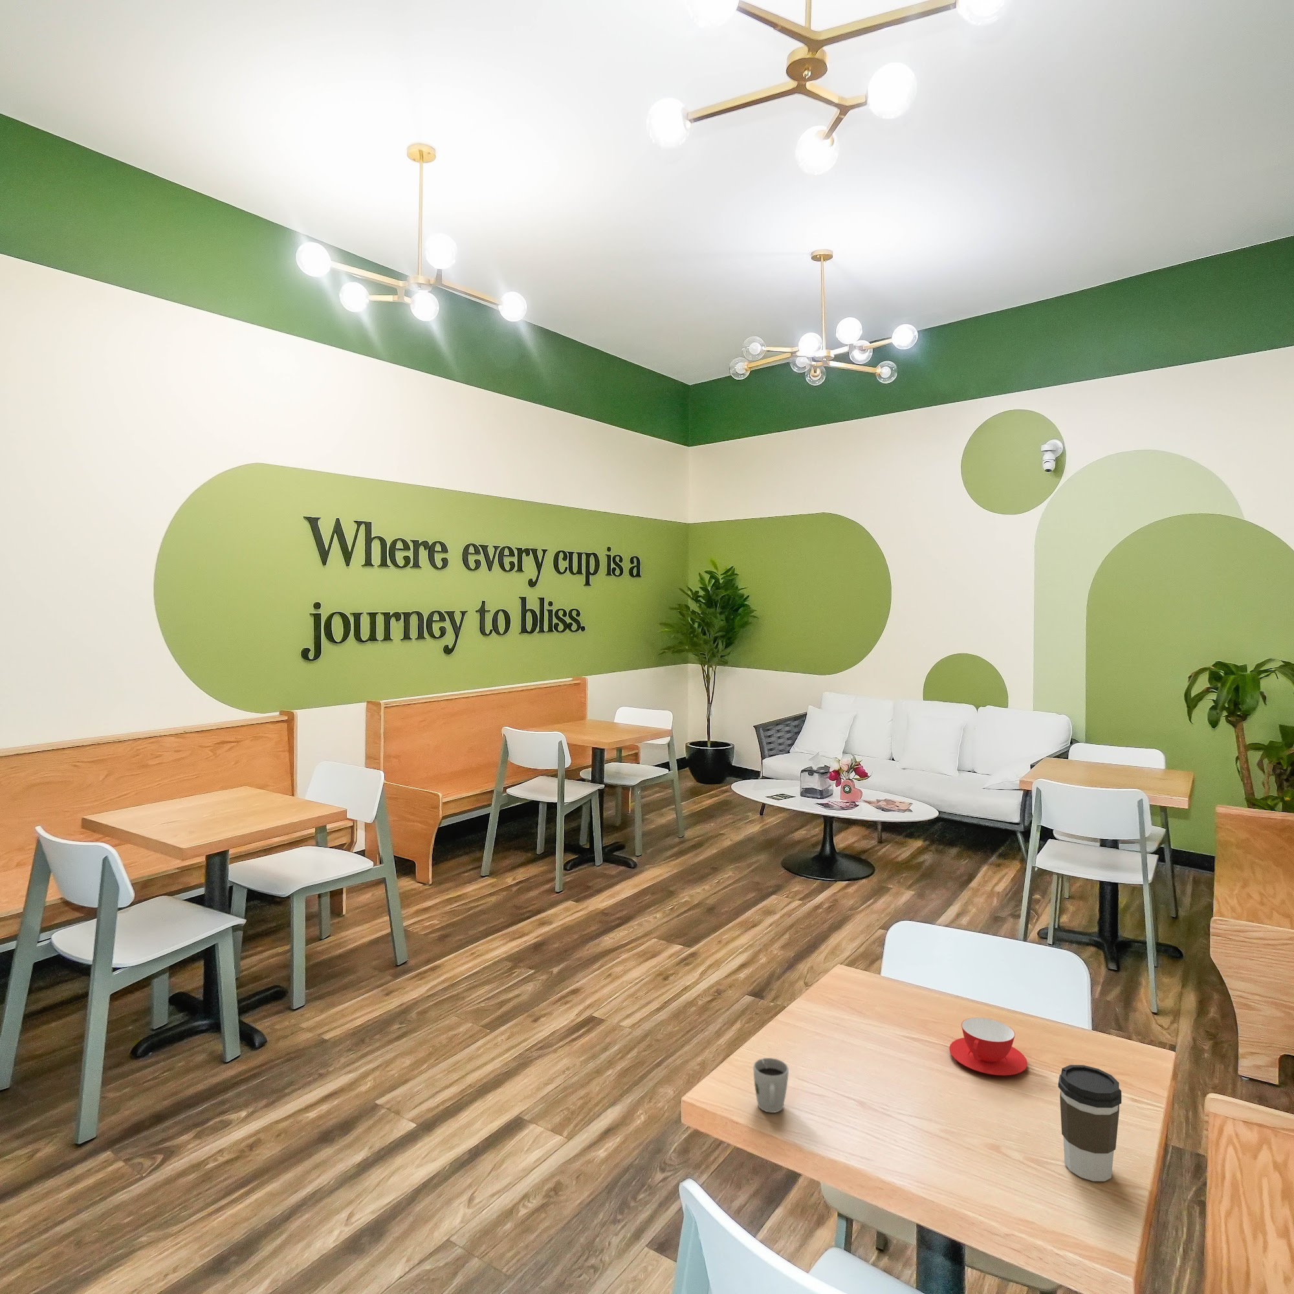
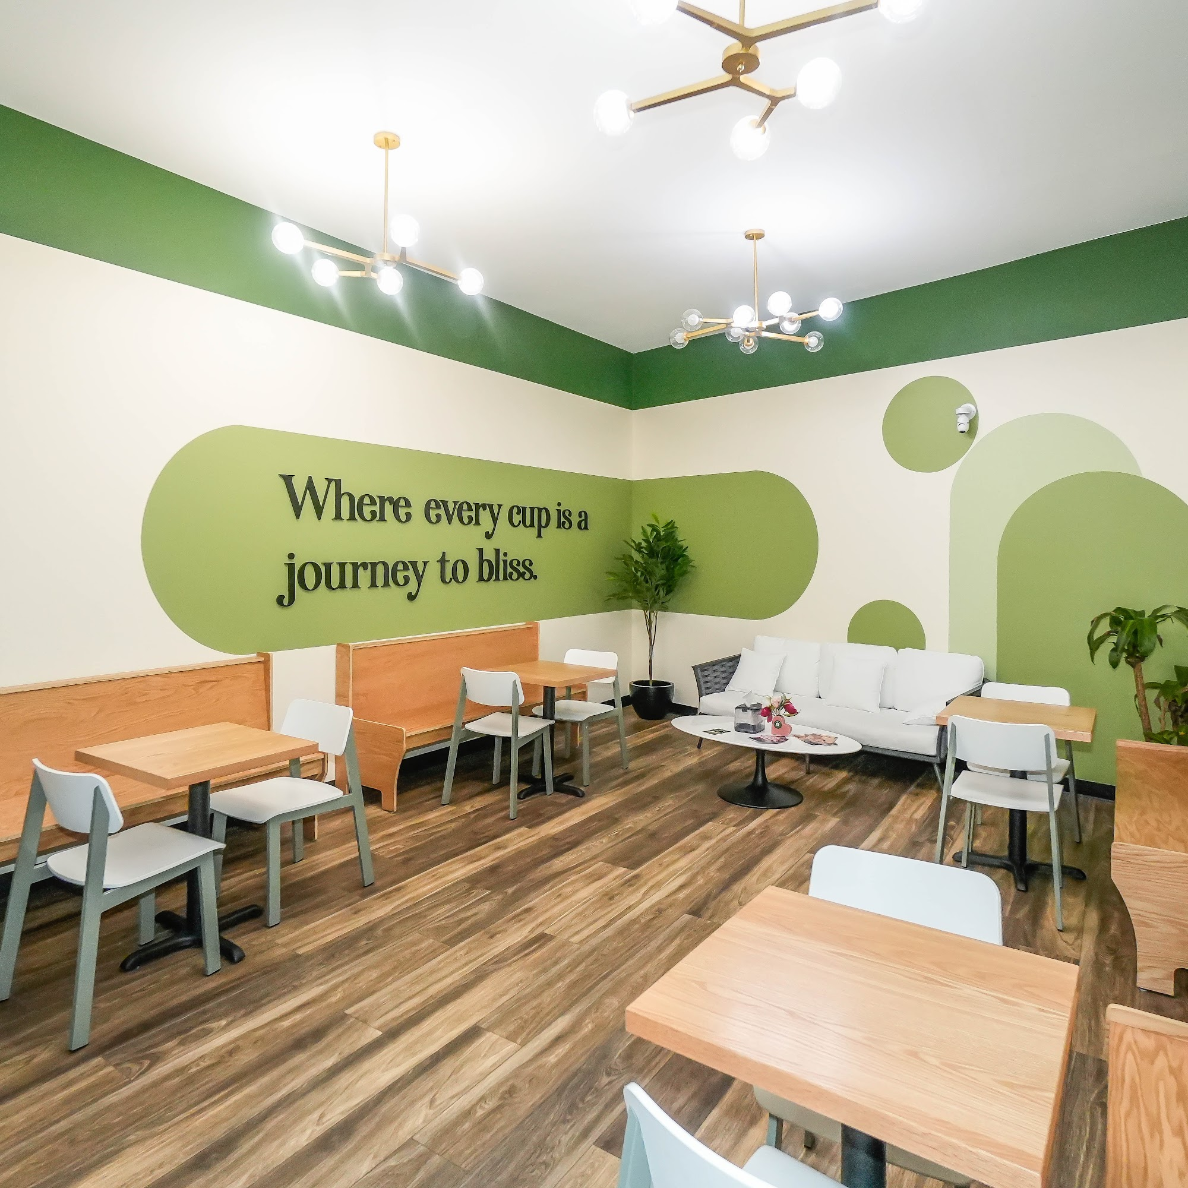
- teacup [948,1017,1029,1076]
- coffee cup [1058,1064,1122,1183]
- cup [752,1057,789,1114]
